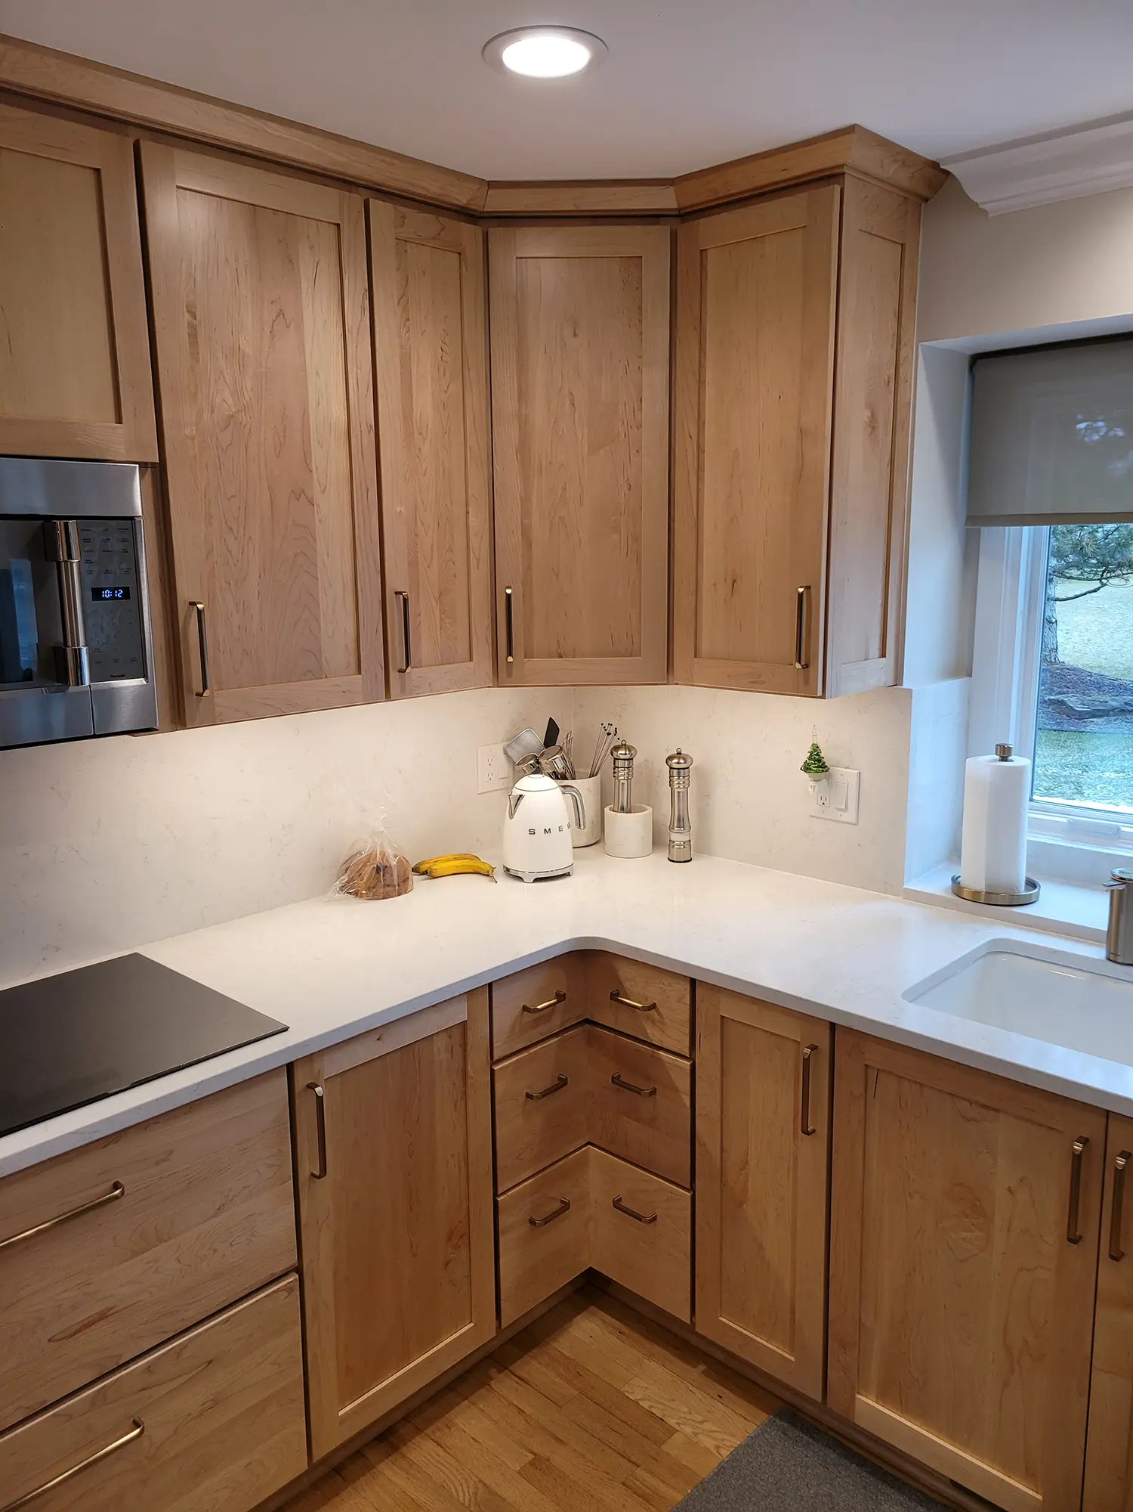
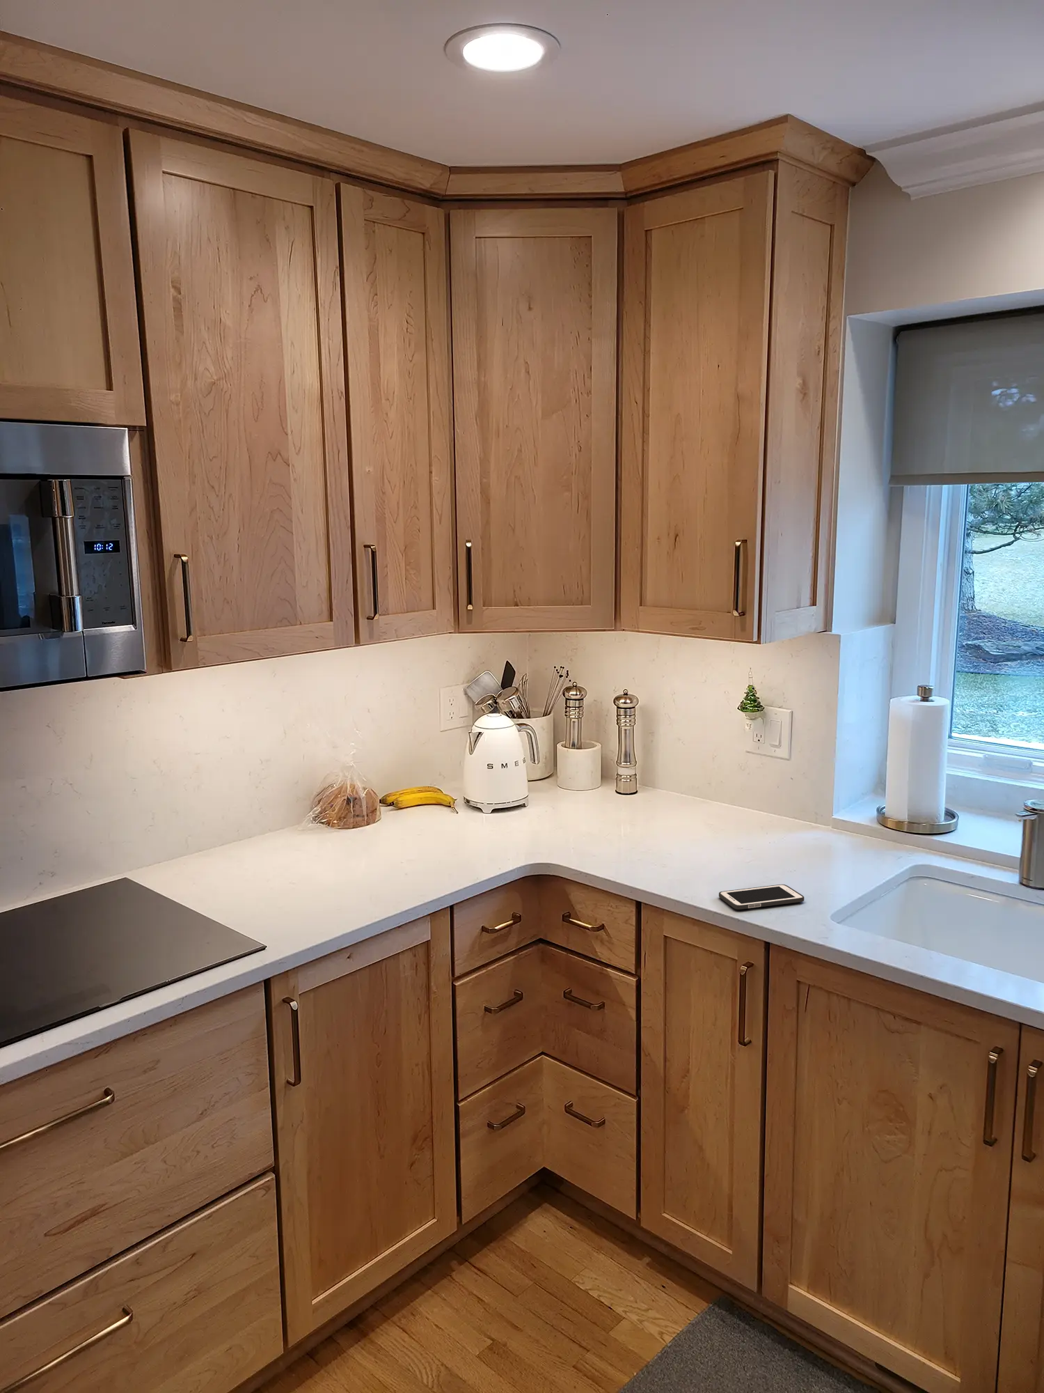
+ cell phone [718,884,805,910]
